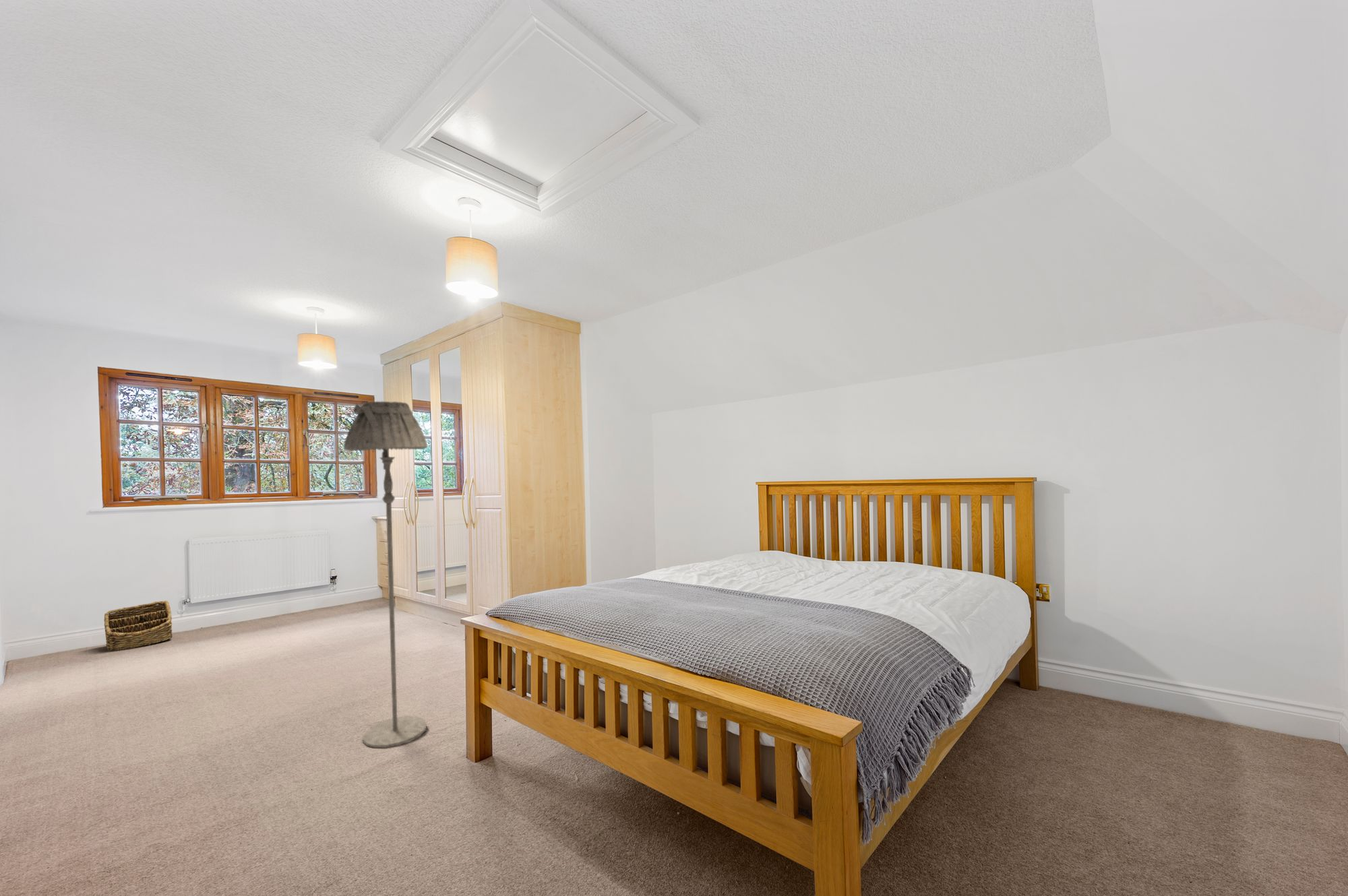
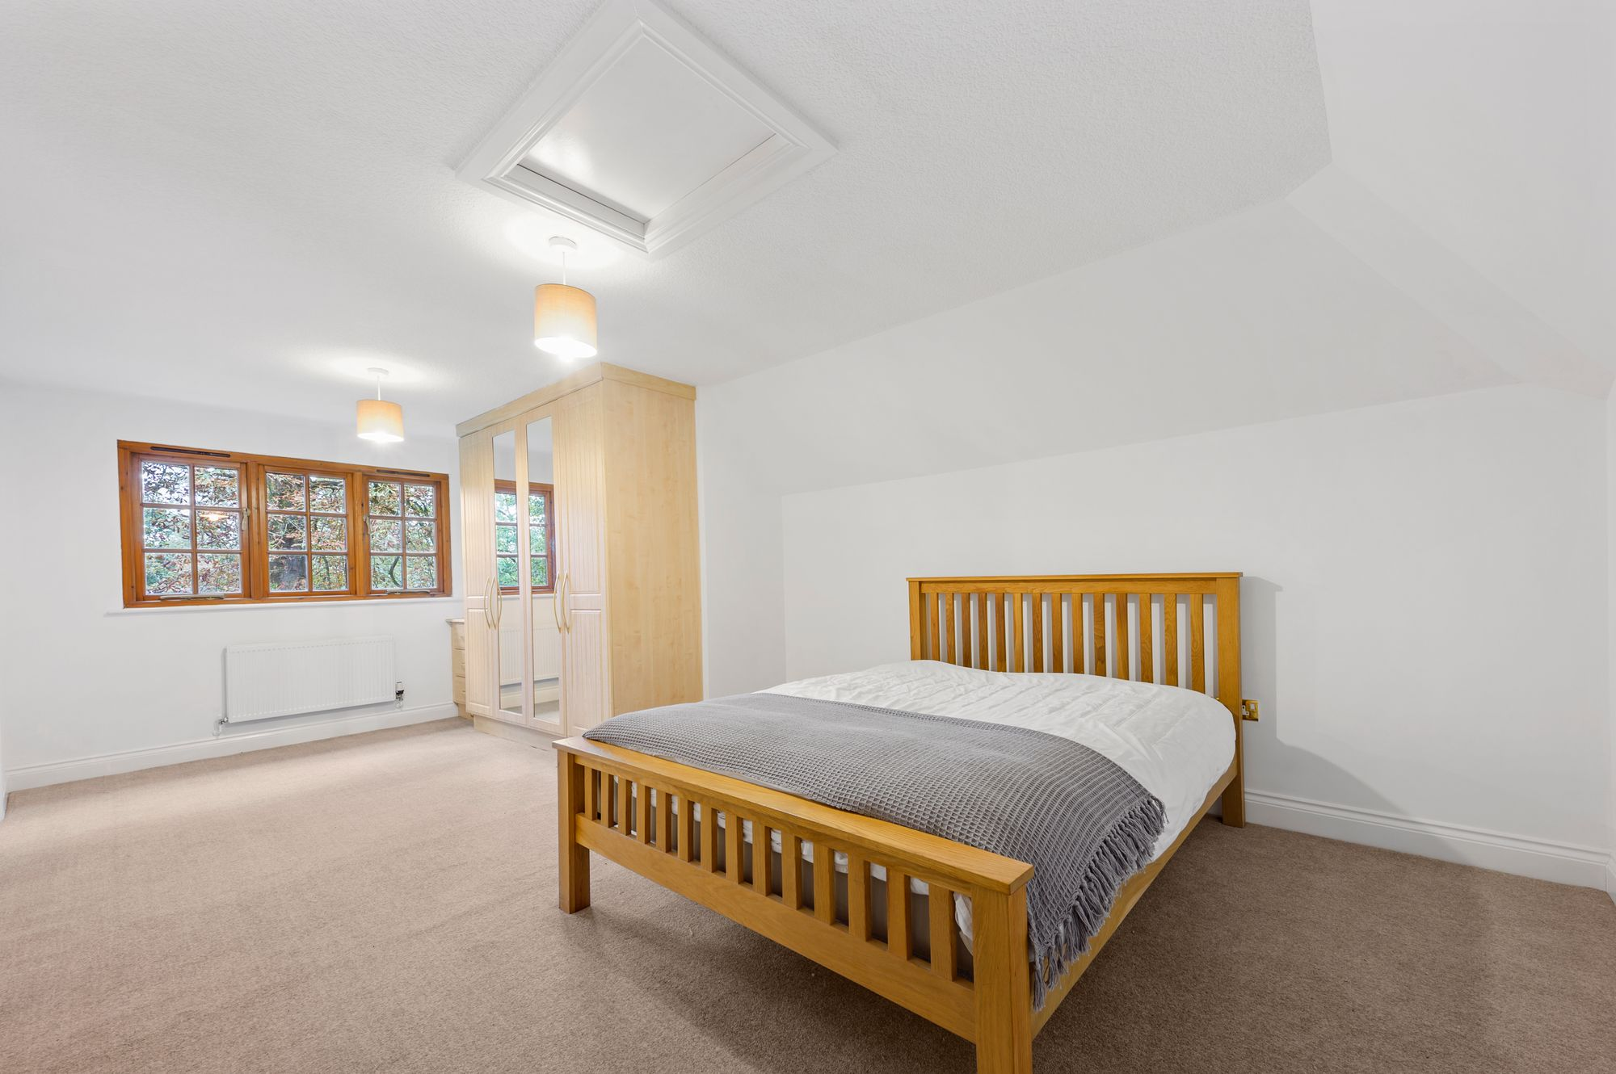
- basket [103,600,173,651]
- floor lamp [343,401,428,748]
